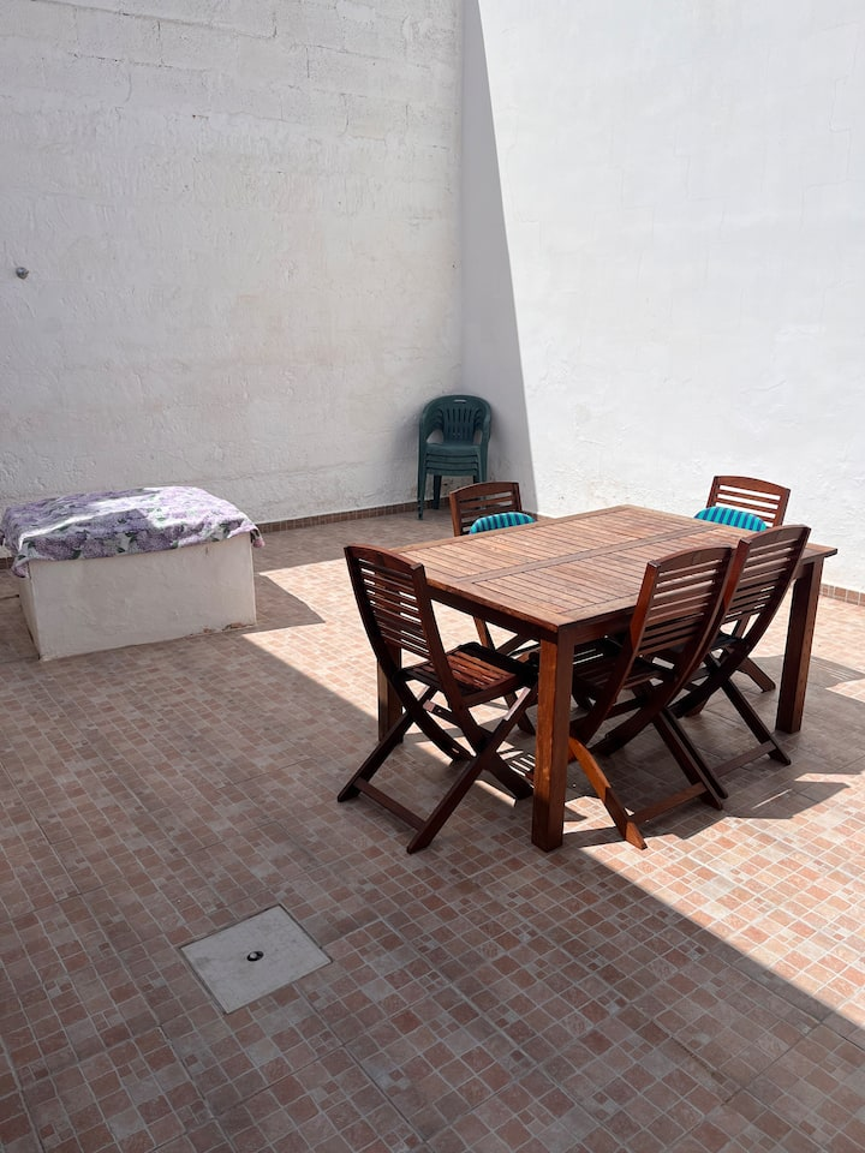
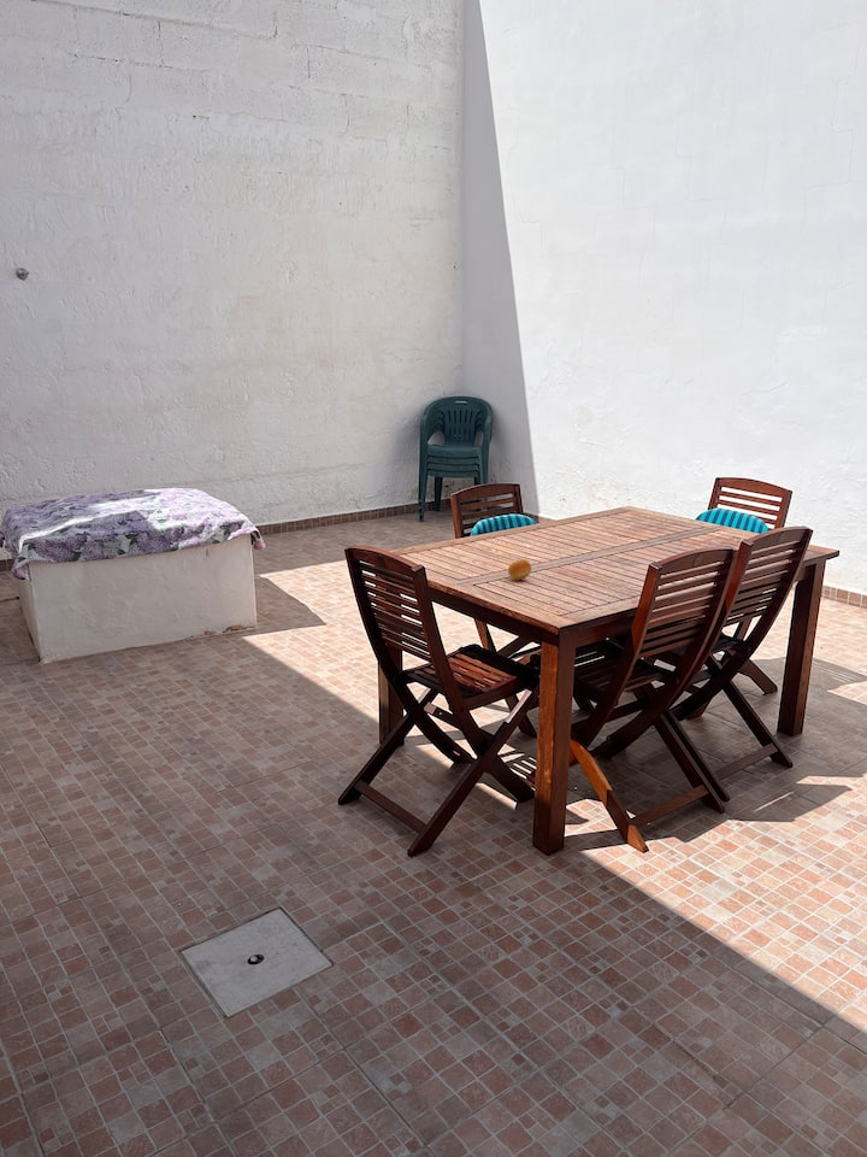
+ fruit [507,558,532,581]
